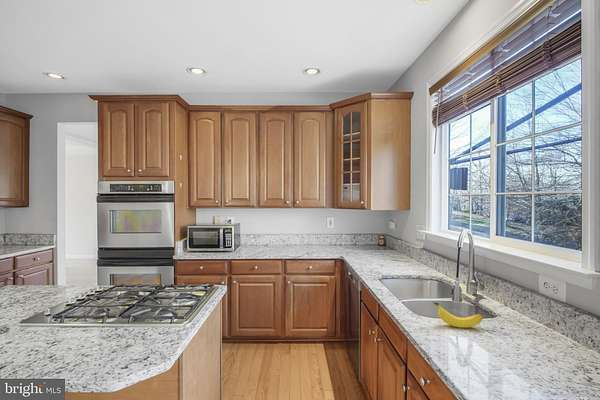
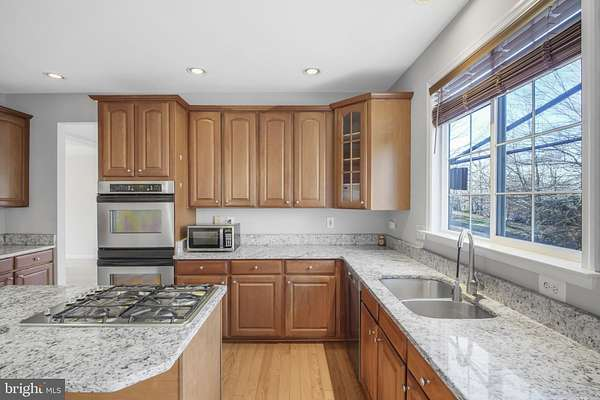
- banana [432,301,484,329]
